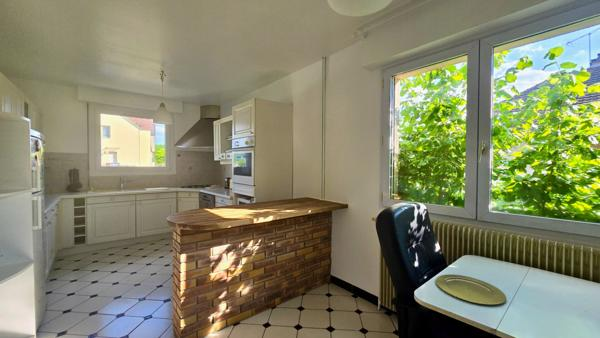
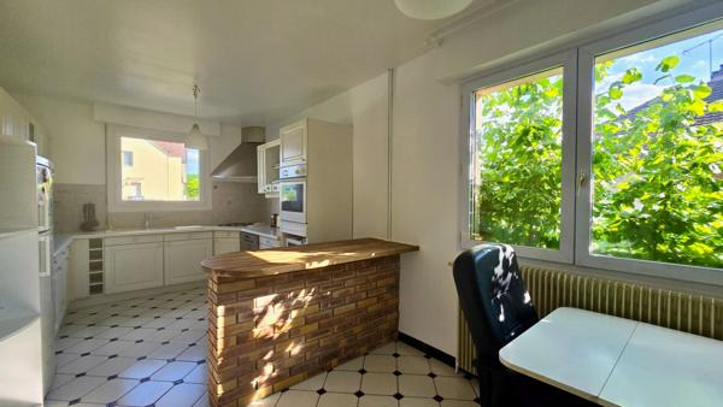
- plate [435,273,507,306]
